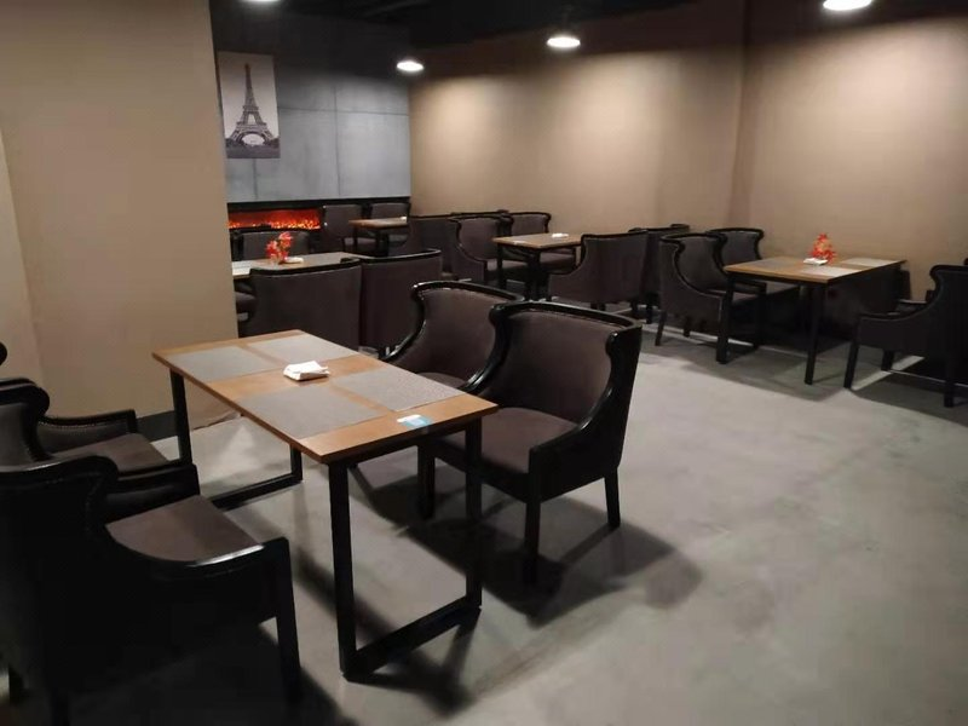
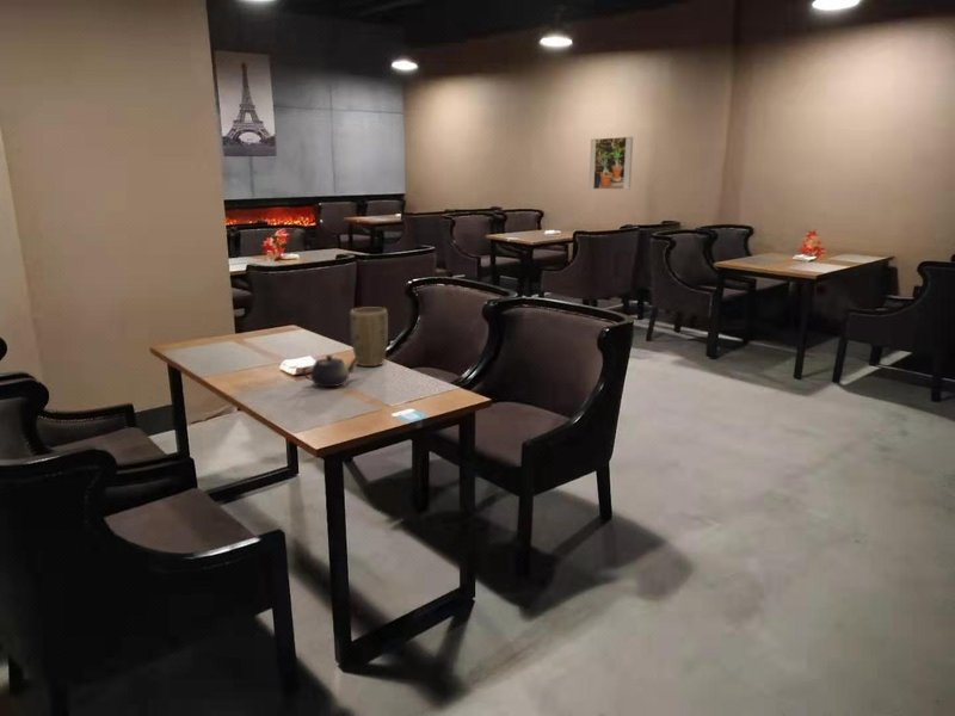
+ plant pot [349,305,389,368]
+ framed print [587,136,634,190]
+ teapot [301,354,359,388]
